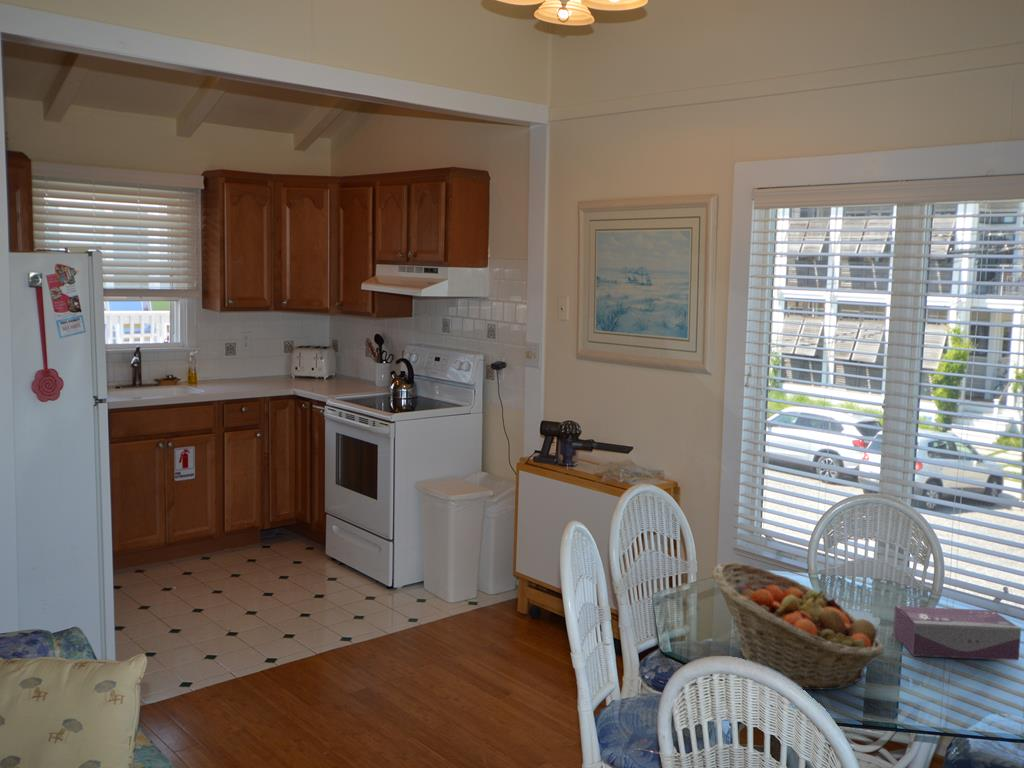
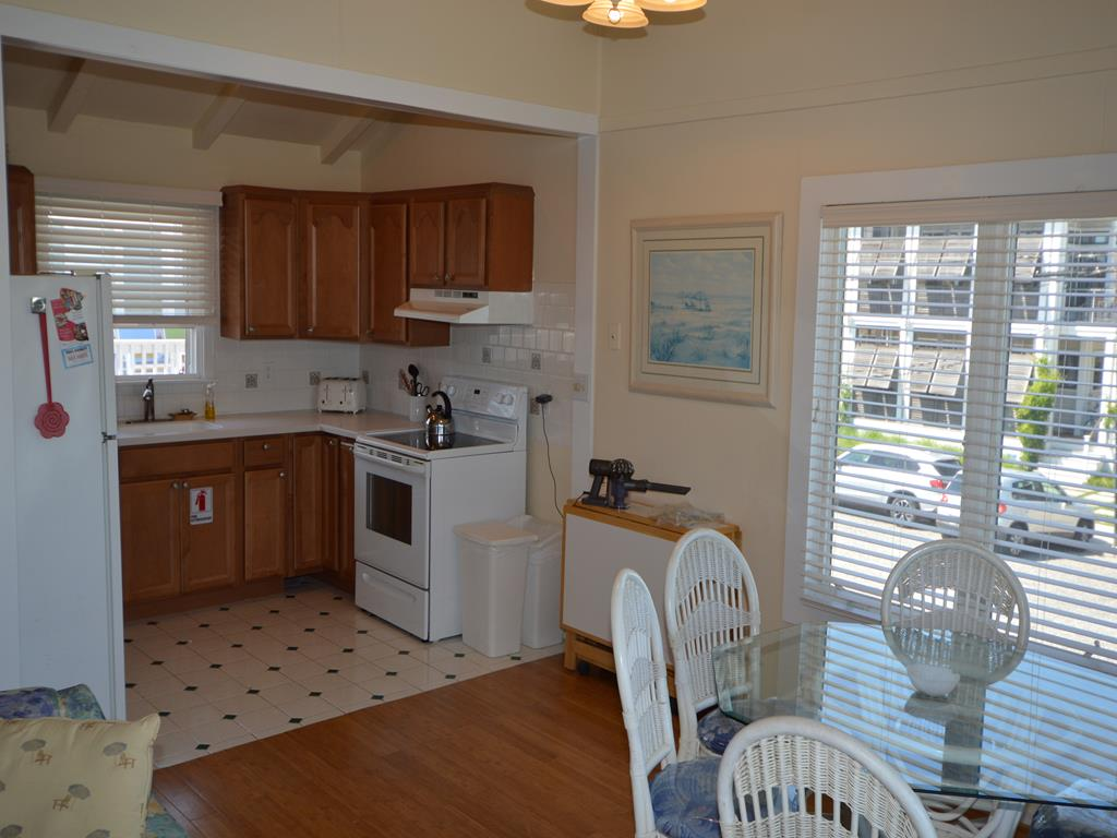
- tissue box [892,605,1022,662]
- fruit basket [711,562,886,691]
